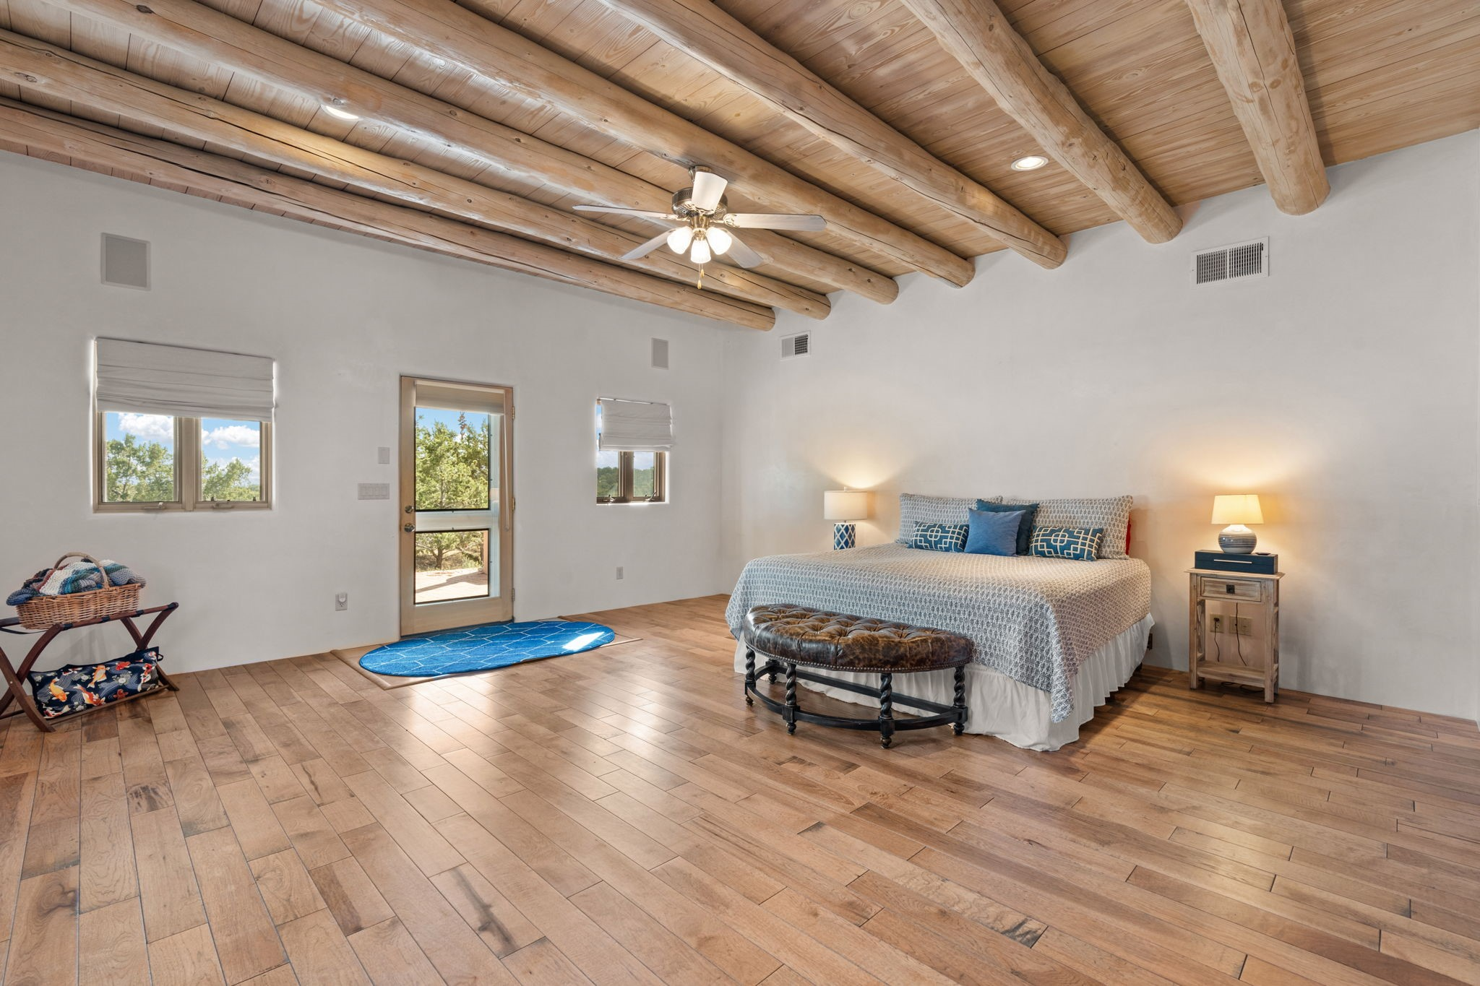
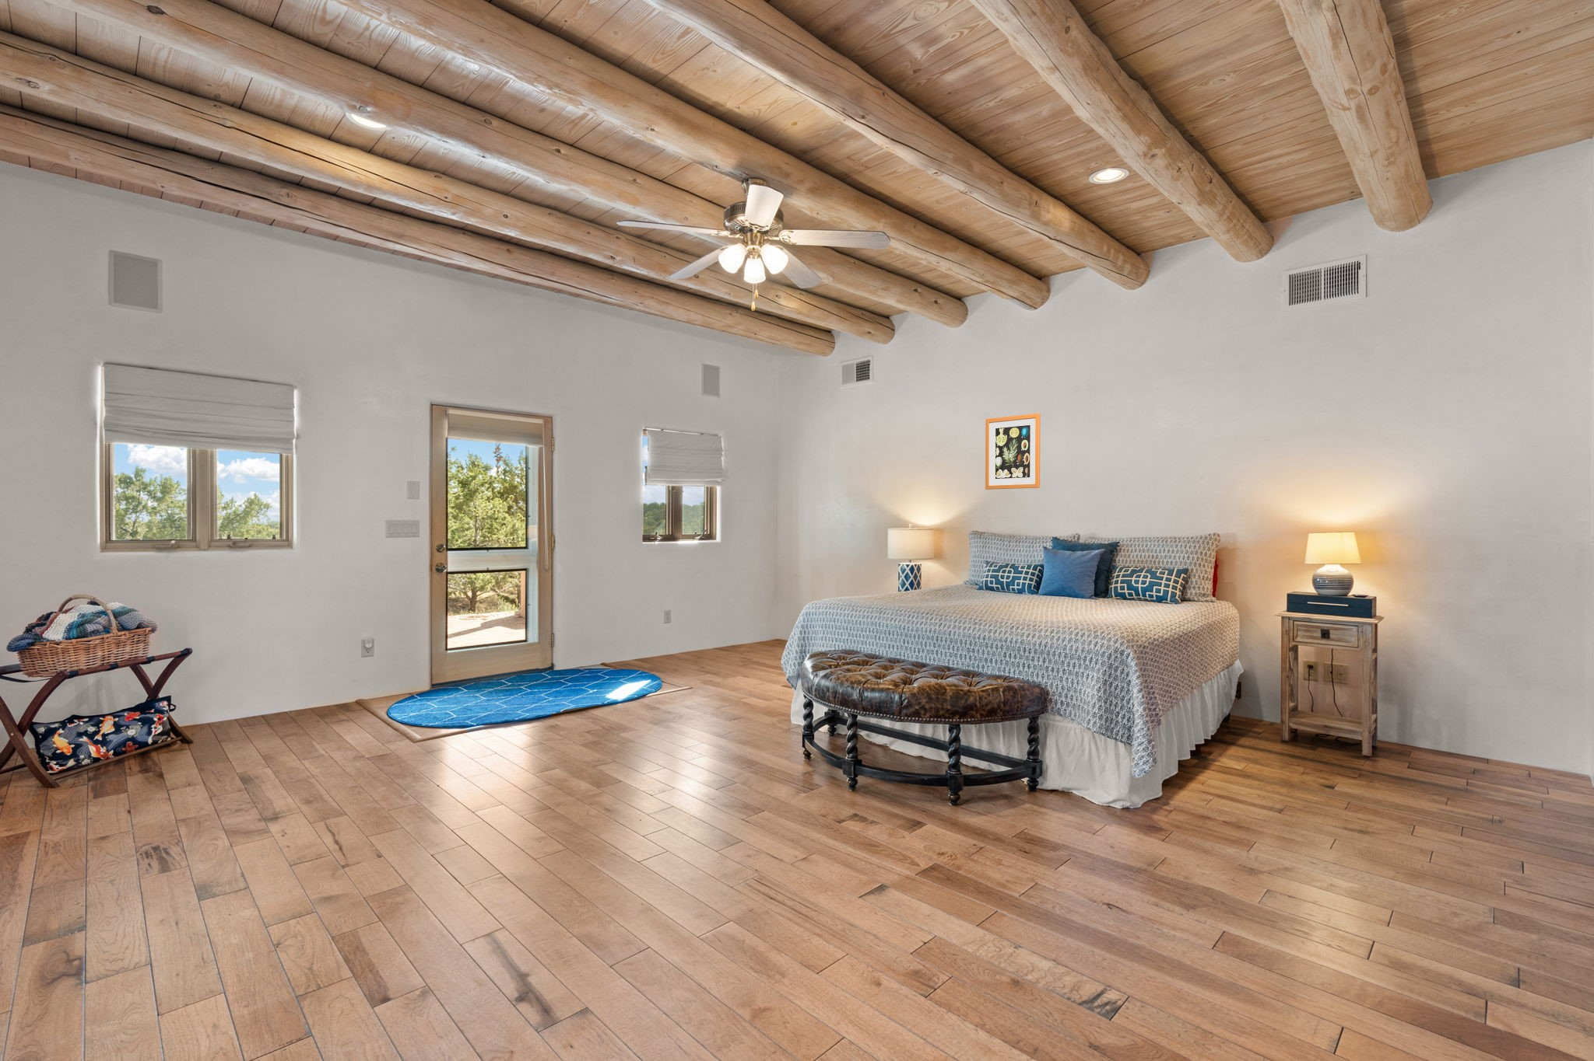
+ wall art [985,413,1042,490]
